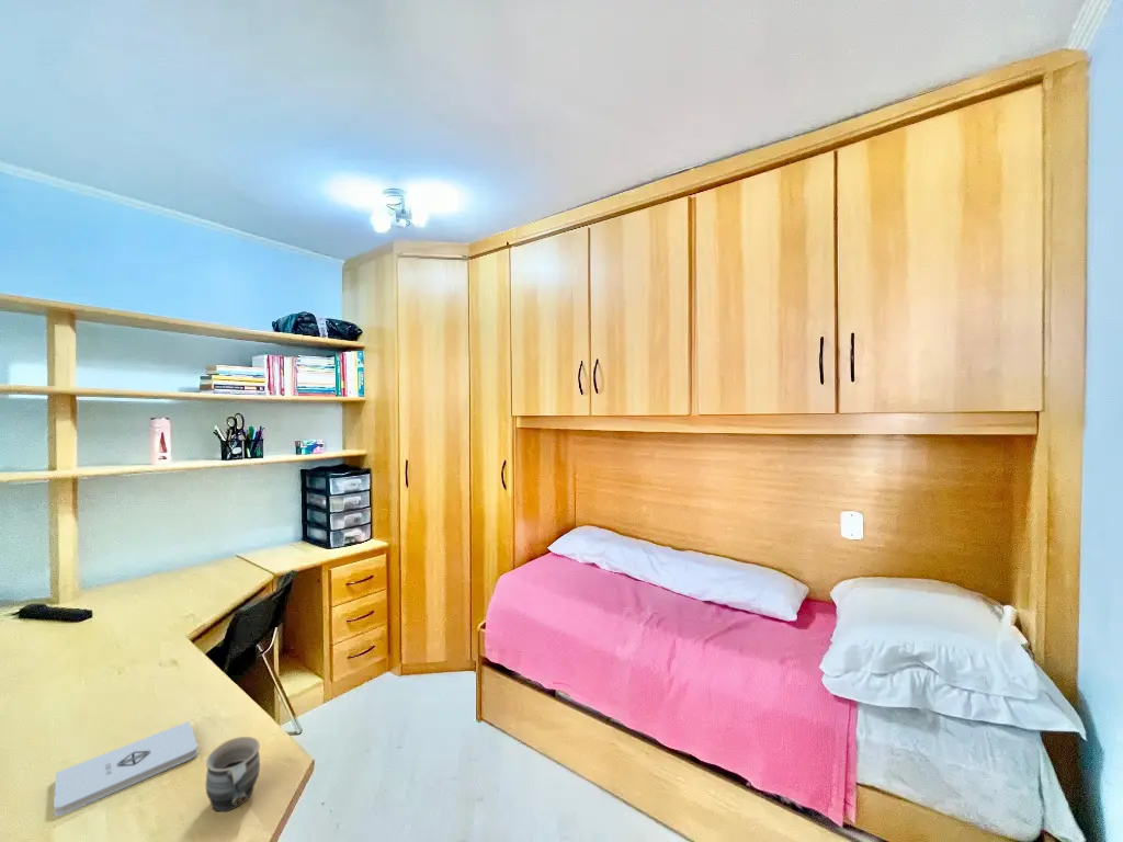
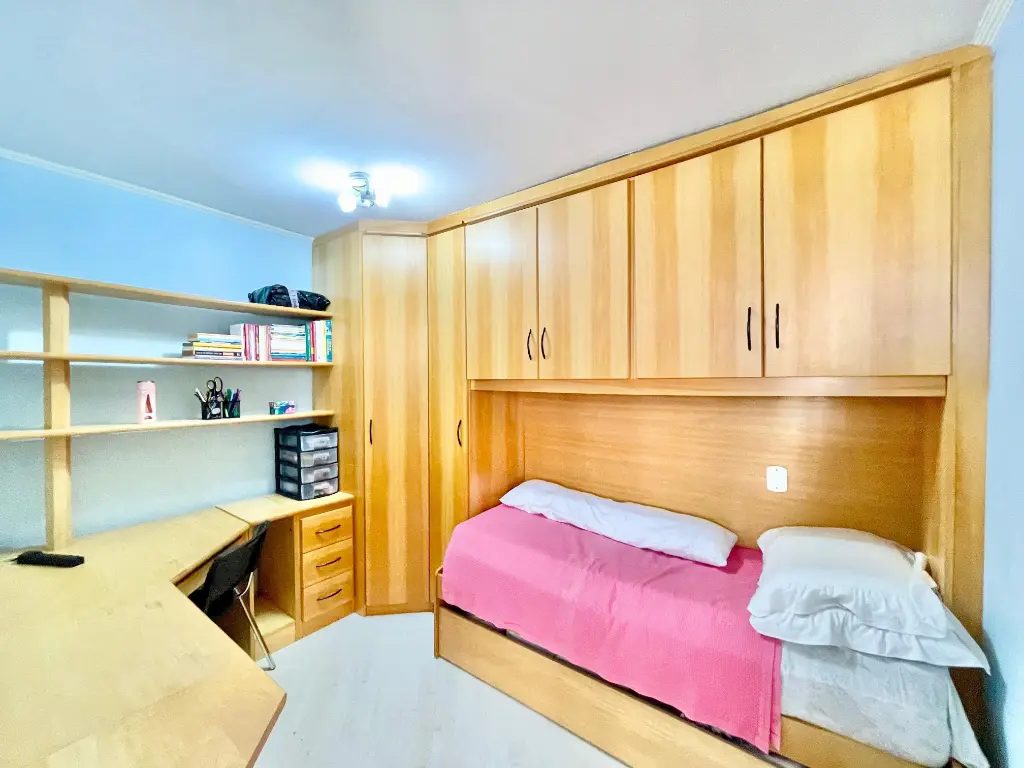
- mug [204,736,261,813]
- notepad [53,720,198,817]
